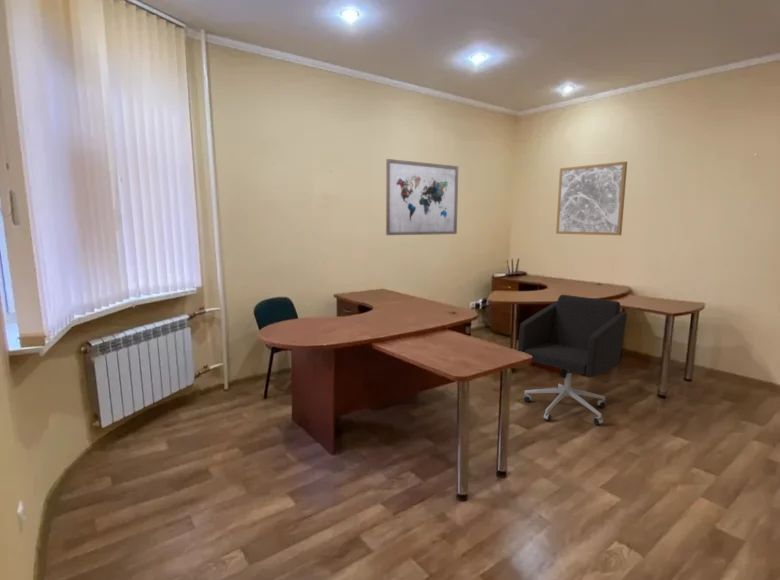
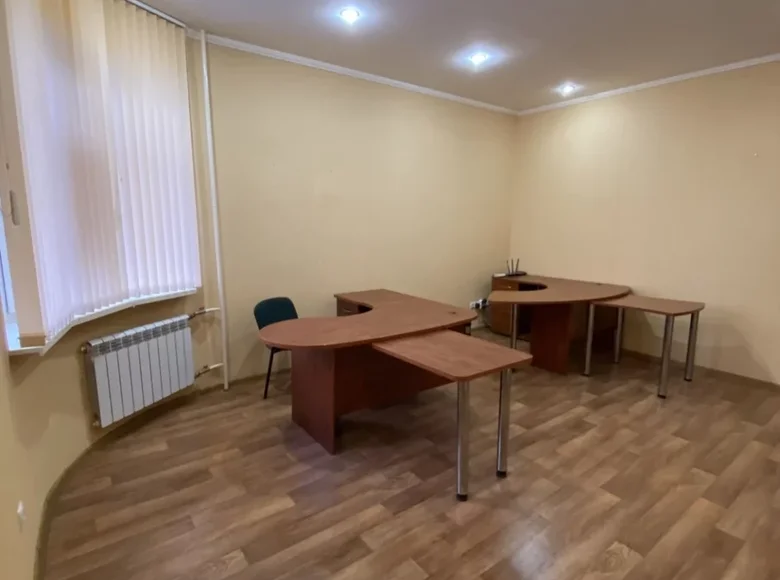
- wall art [555,161,628,236]
- office chair [517,294,628,426]
- wall art [385,158,459,236]
